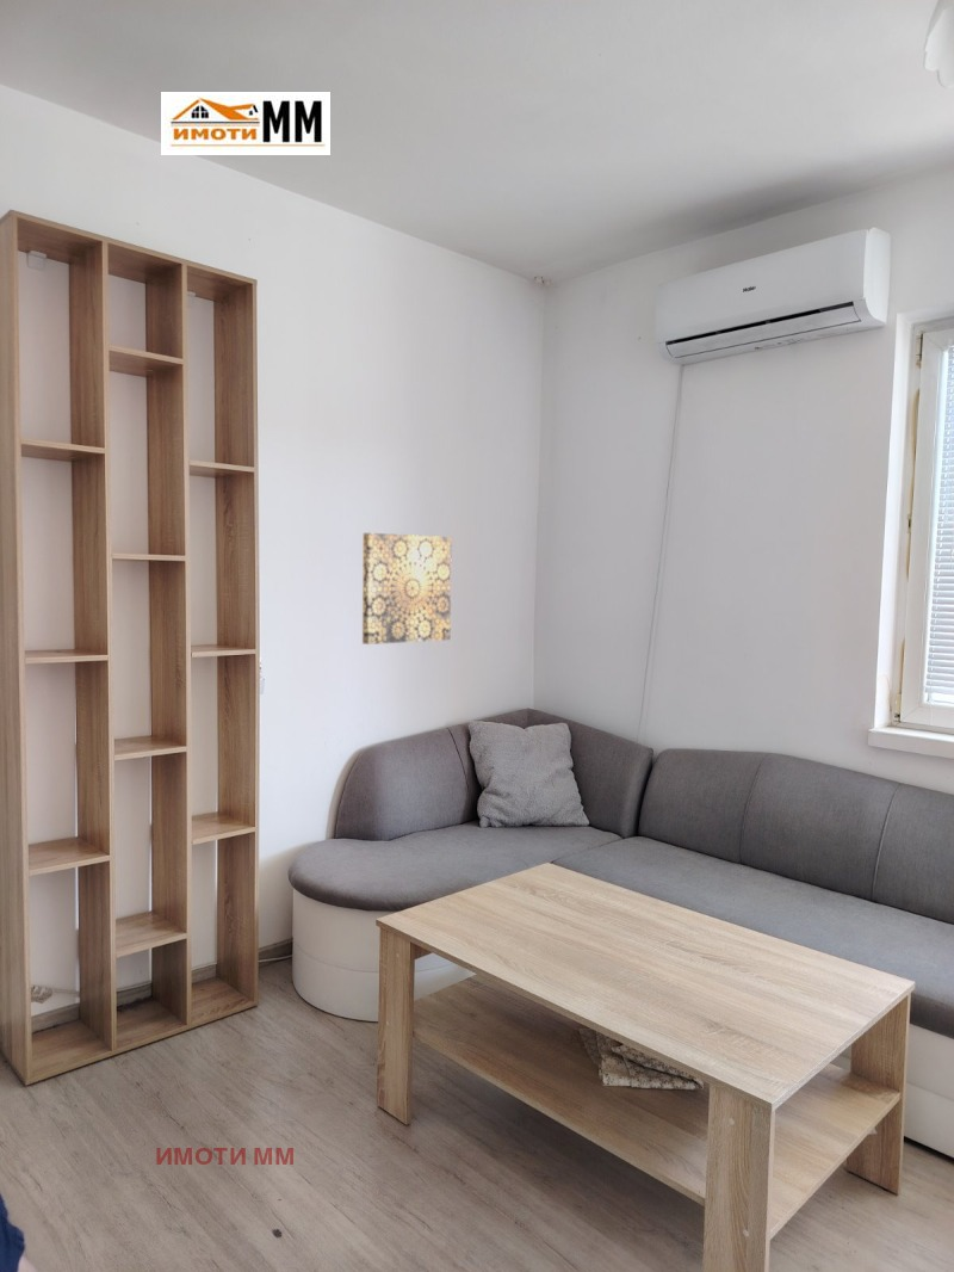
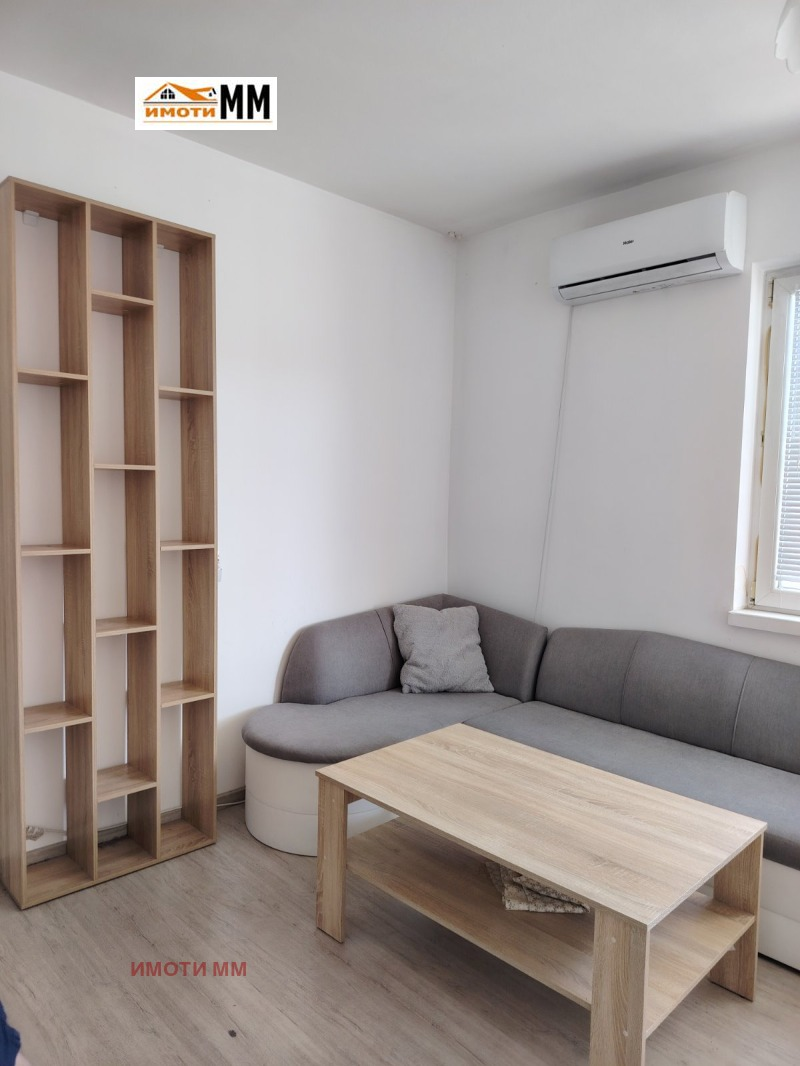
- wall art [361,532,453,646]
